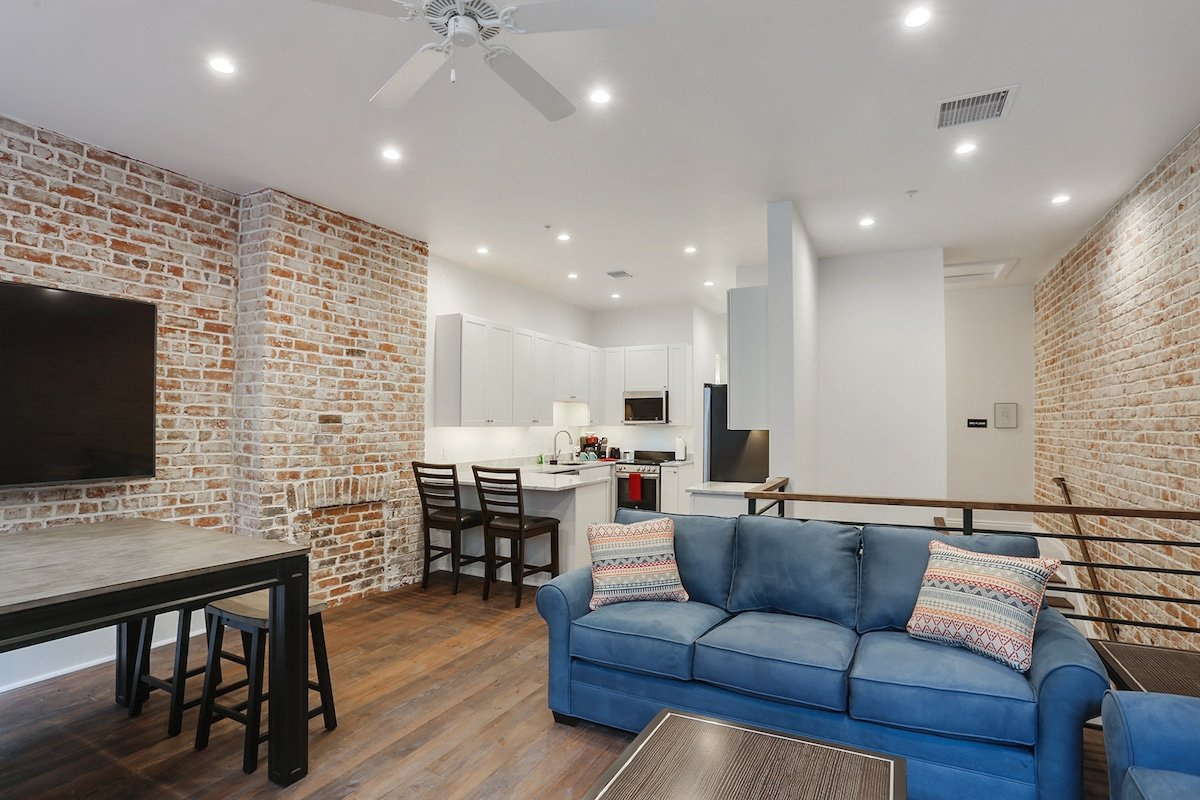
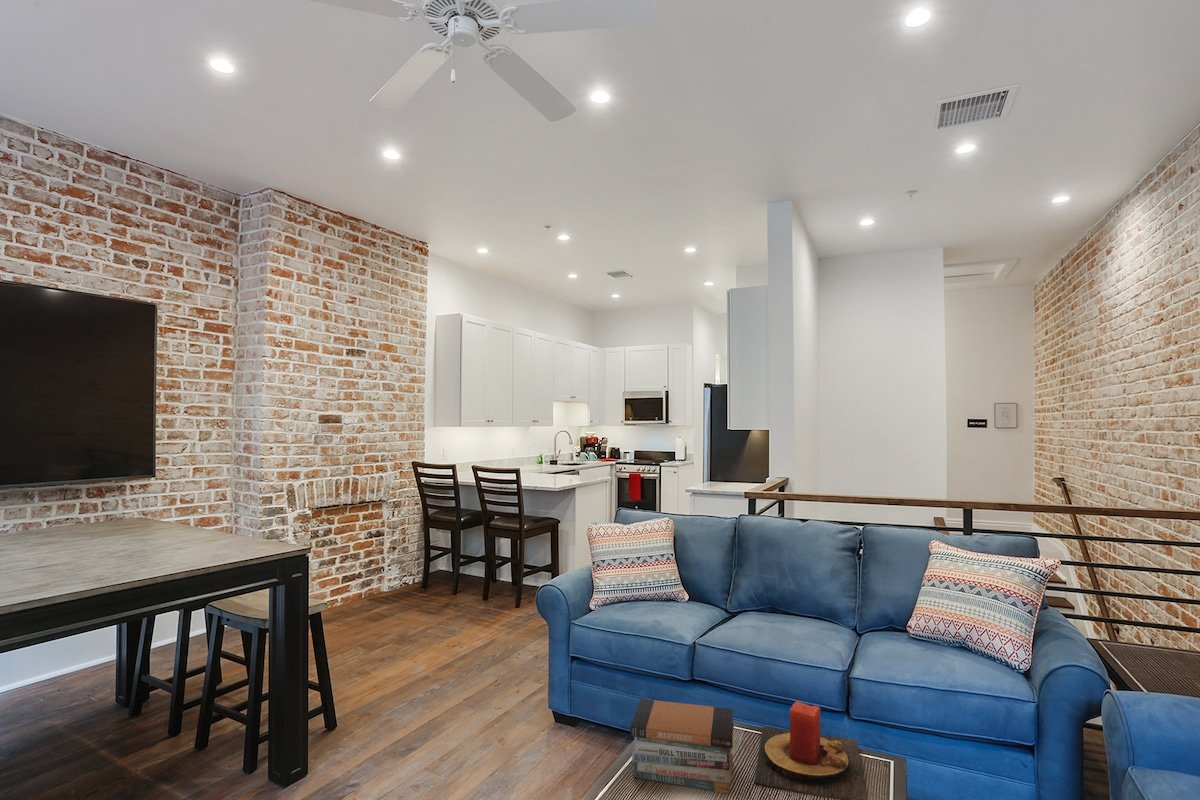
+ candle [754,700,869,800]
+ book stack [630,698,735,795]
